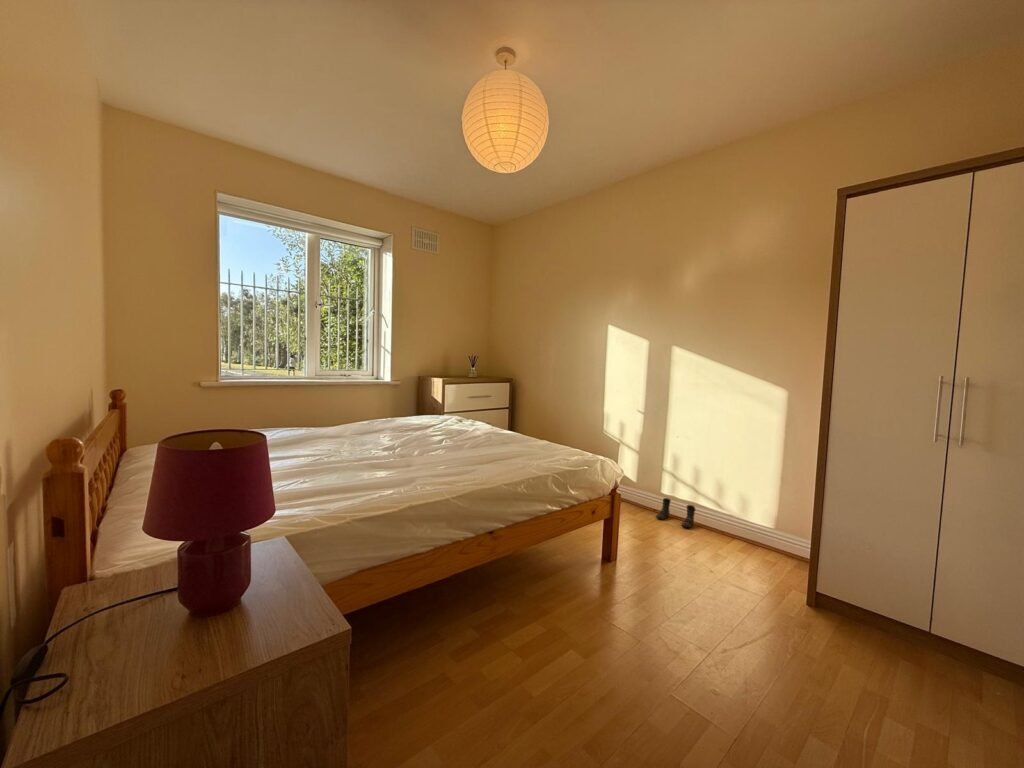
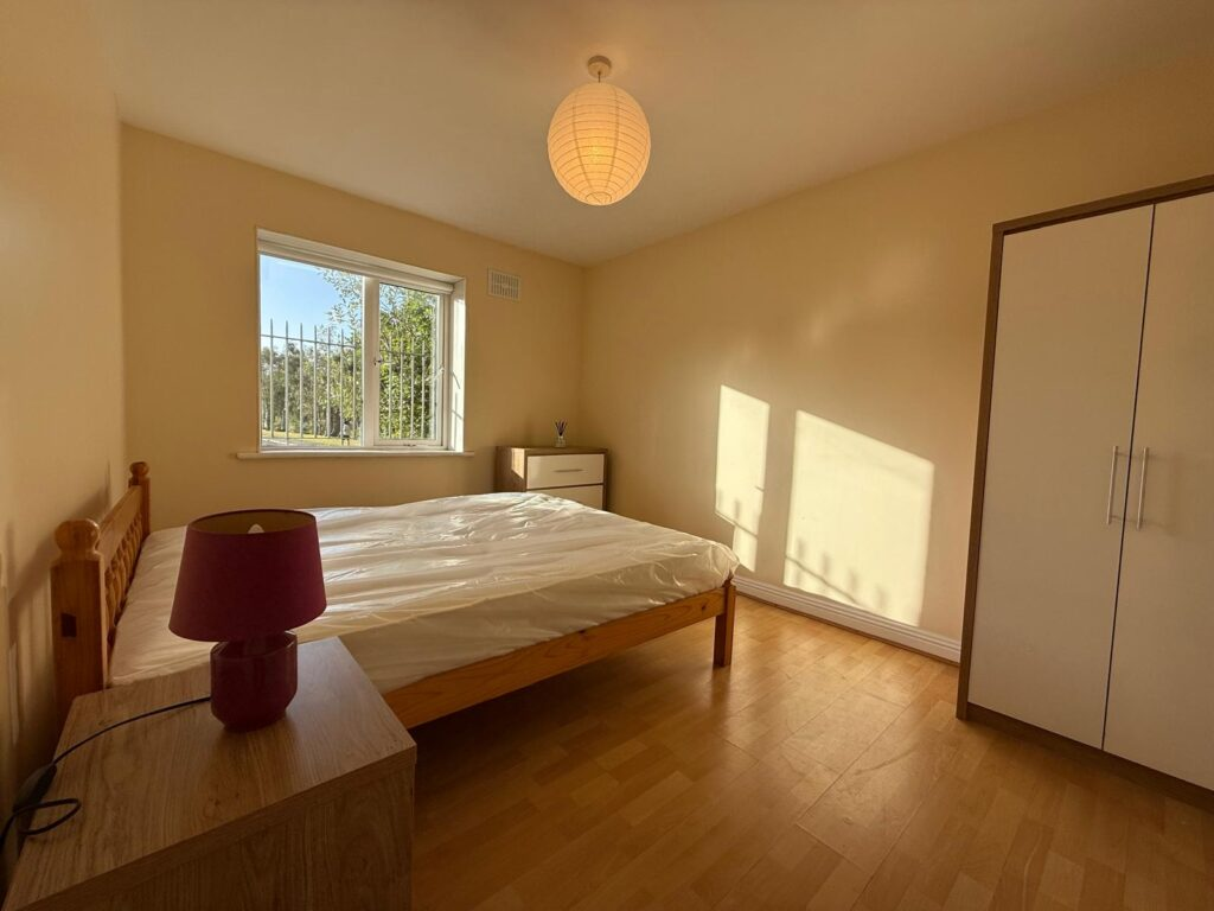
- boots [655,497,697,529]
